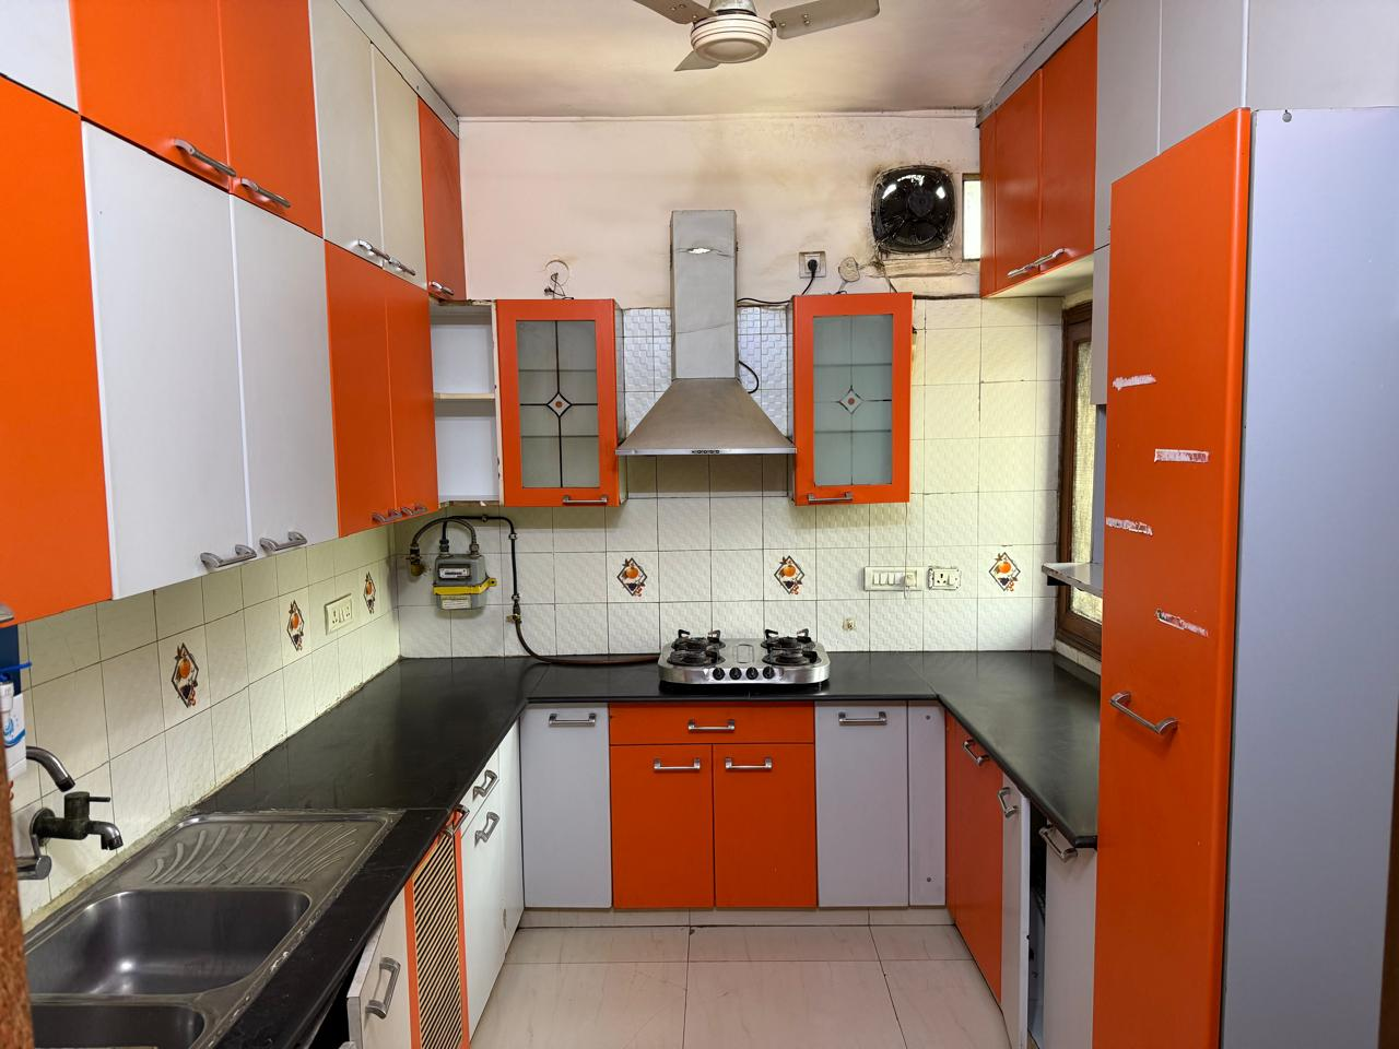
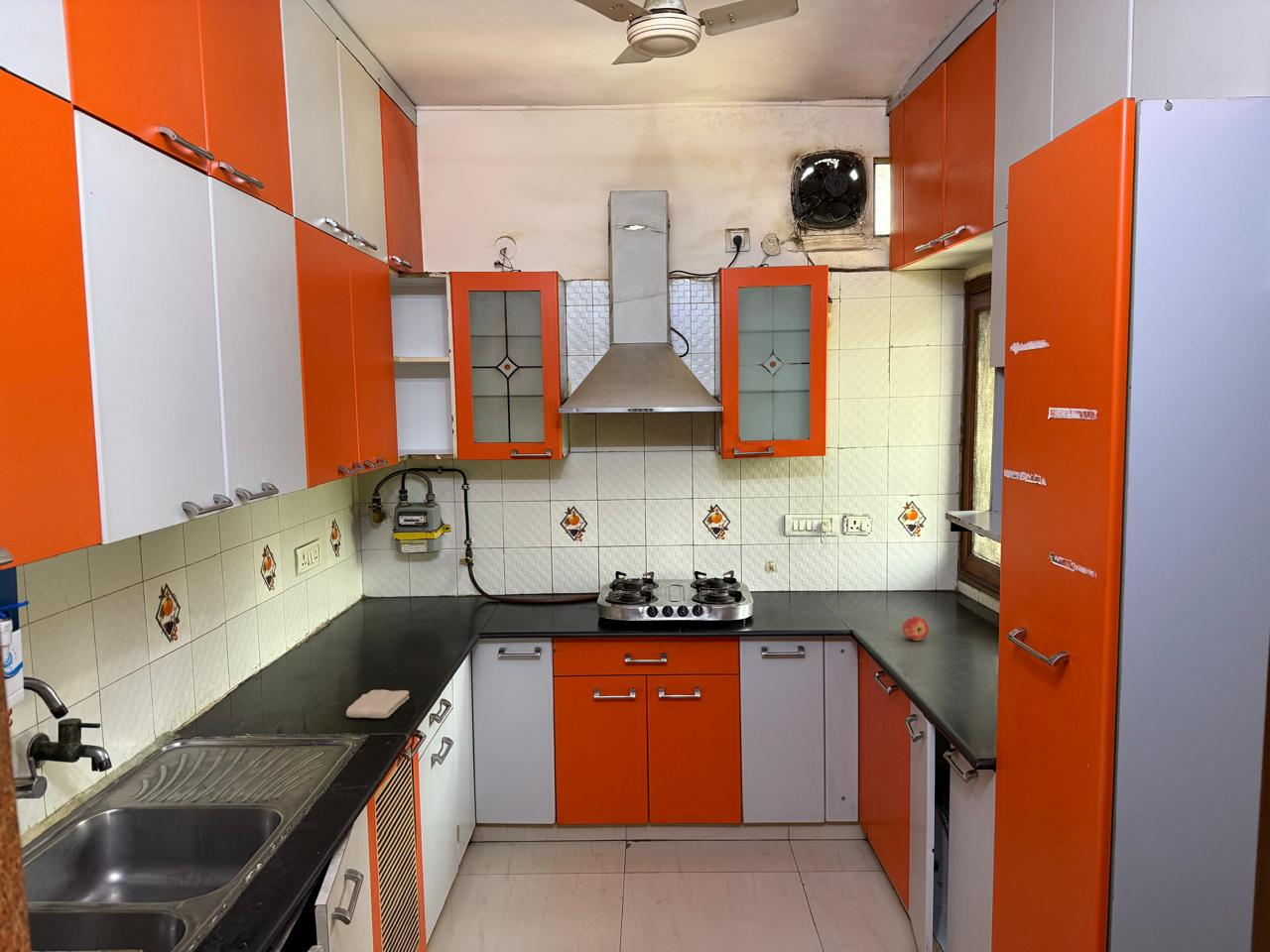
+ washcloth [345,689,410,719]
+ apple [902,616,930,642]
